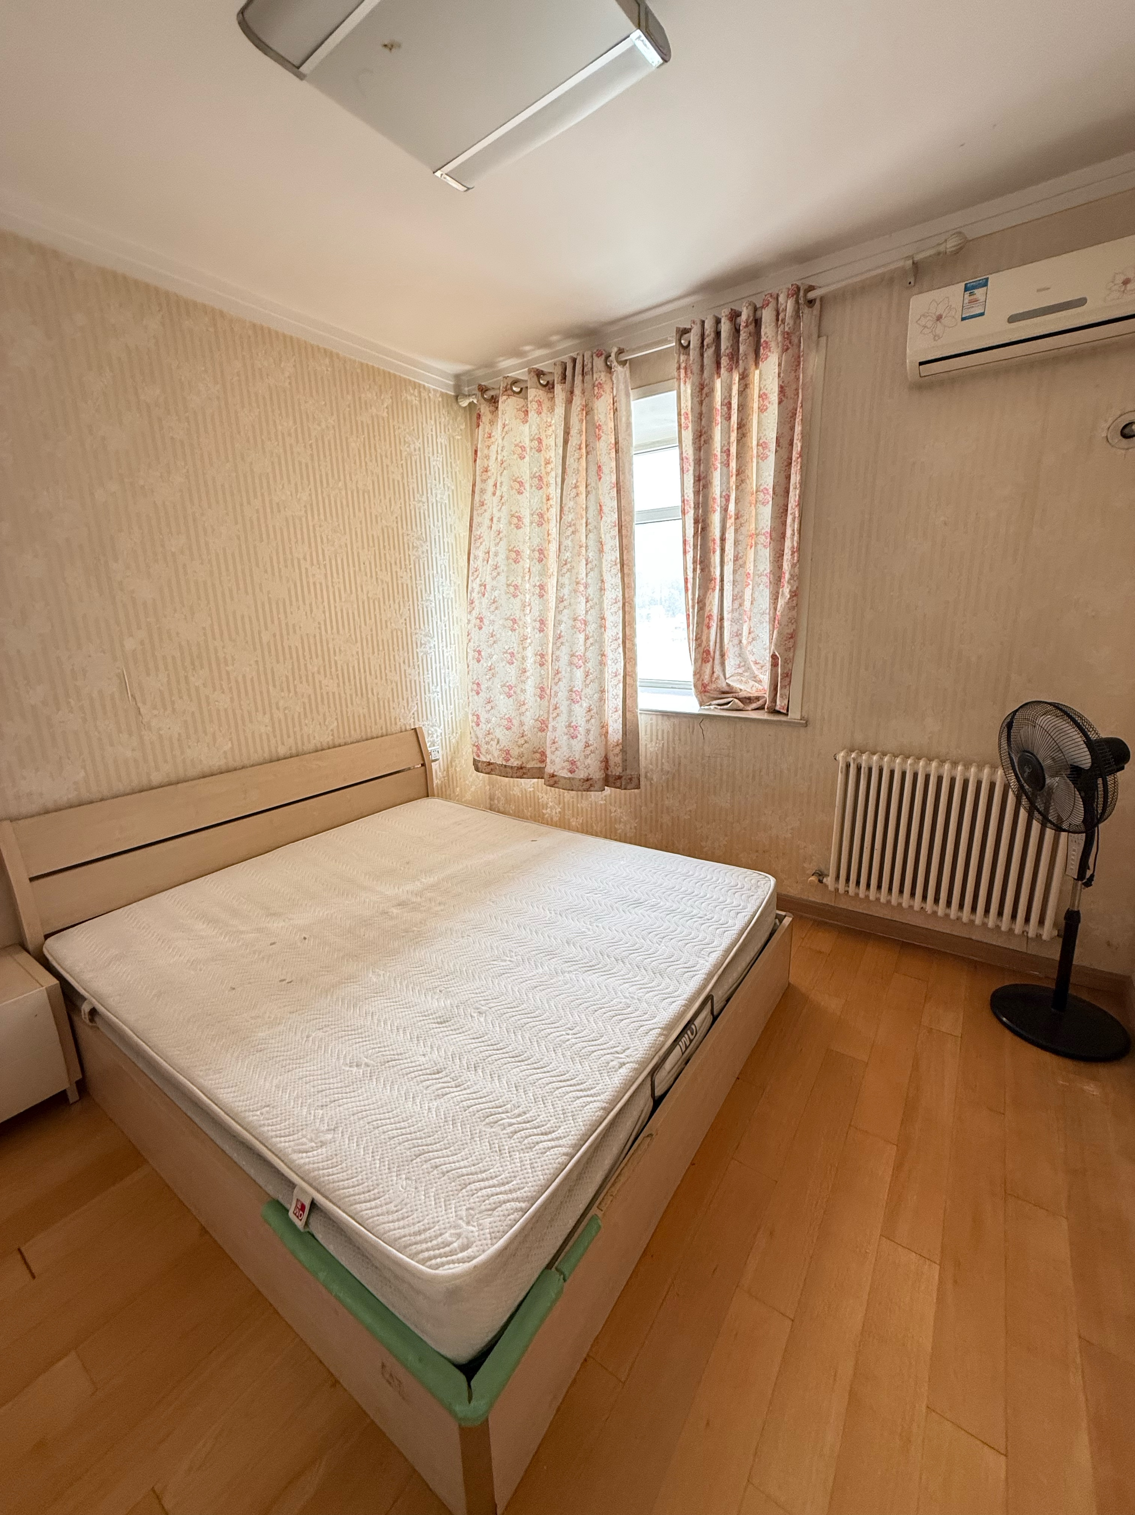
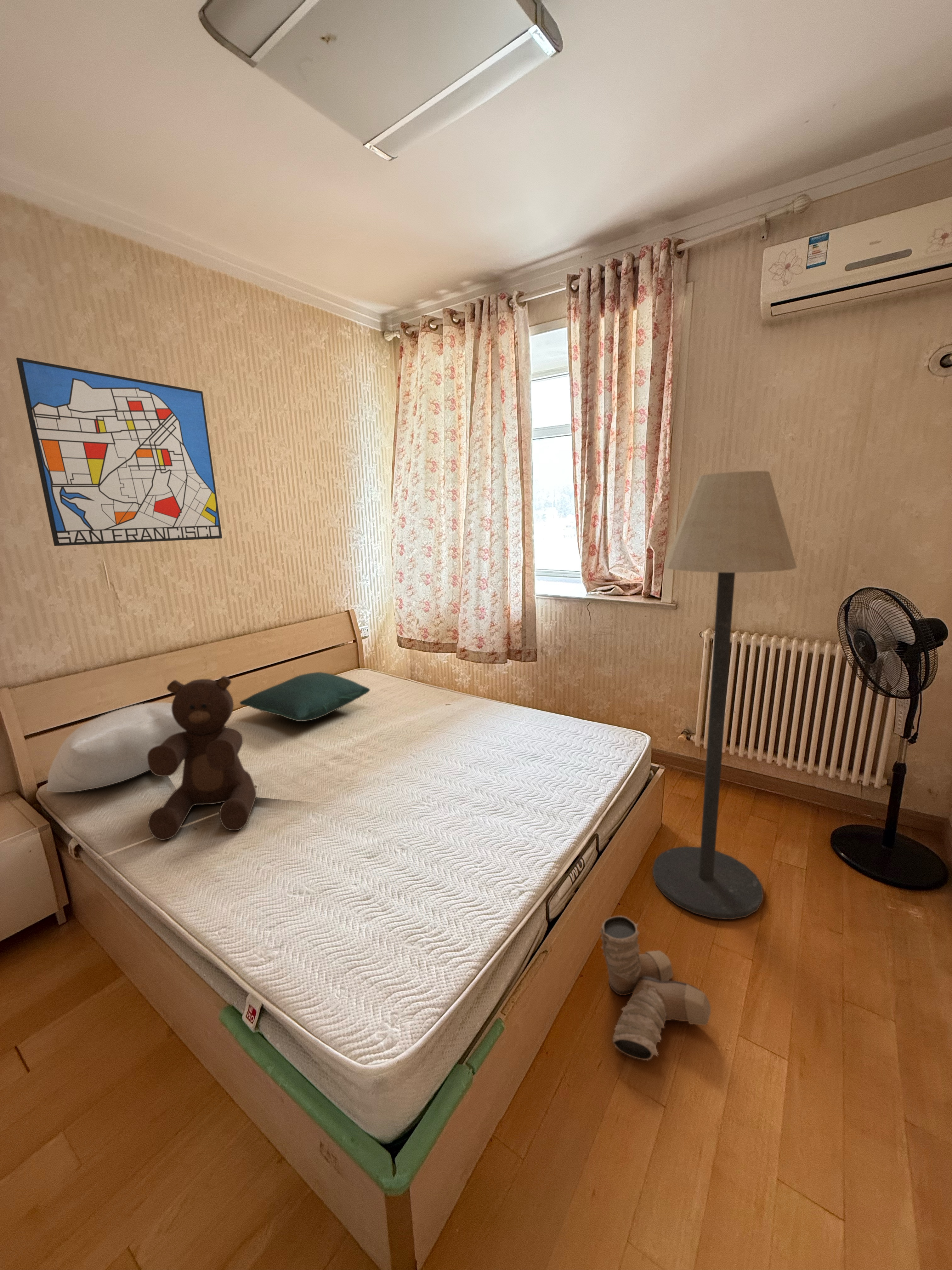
+ pillow [239,672,370,721]
+ pillow [46,702,186,793]
+ teddy bear [148,676,257,841]
+ boots [599,915,711,1061]
+ wall art [16,357,223,546]
+ floor lamp [652,471,797,920]
